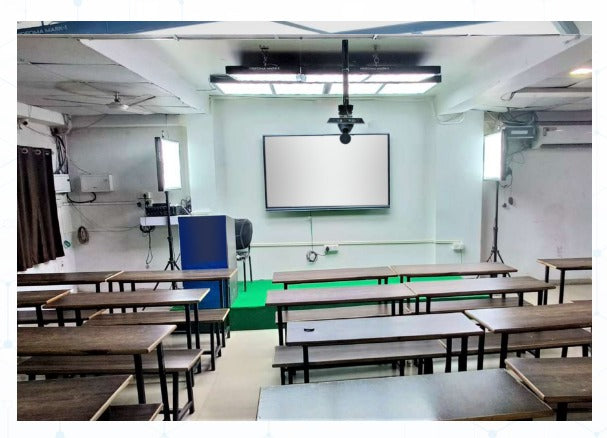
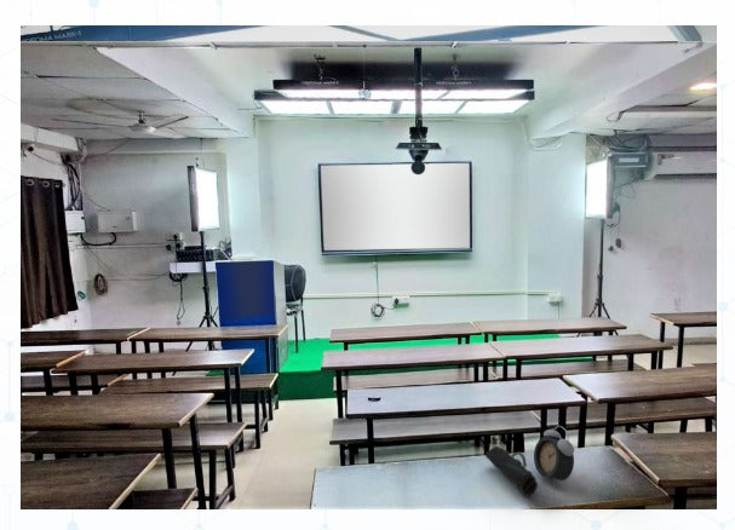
+ pencil case [484,445,539,497]
+ alarm clock [533,425,575,489]
